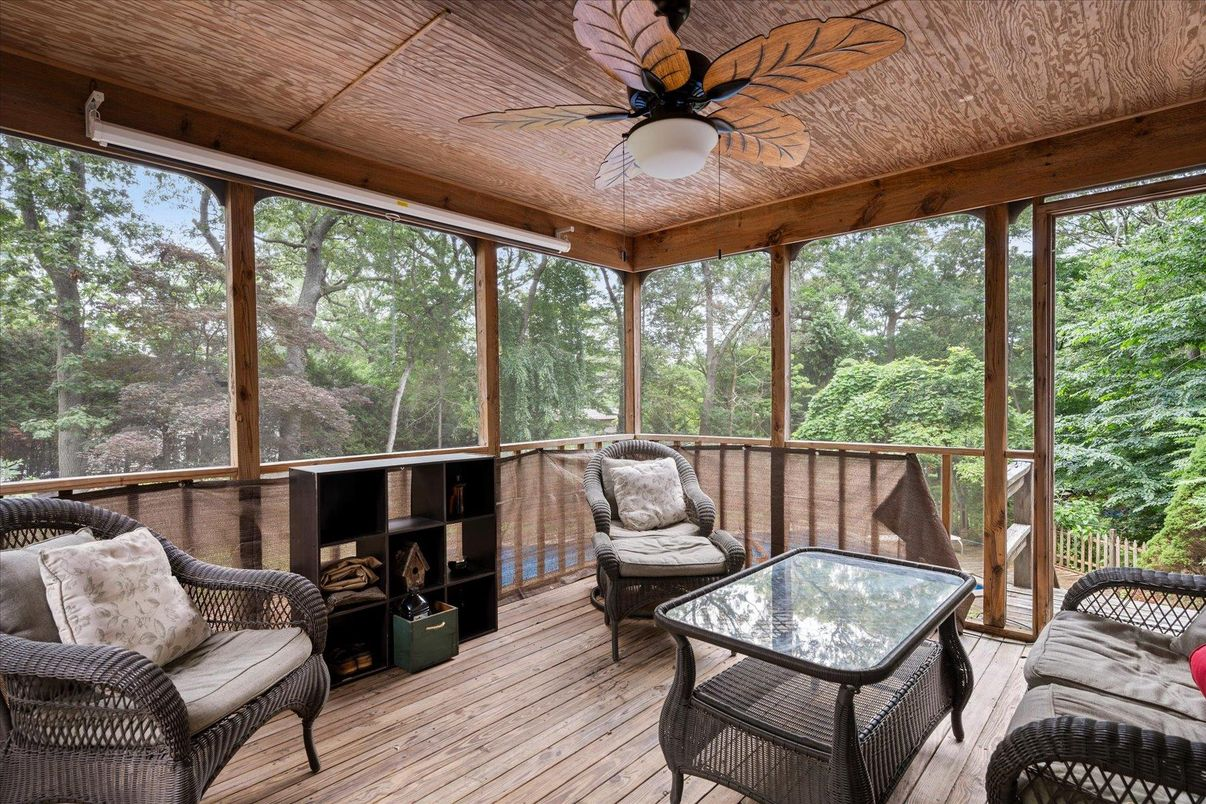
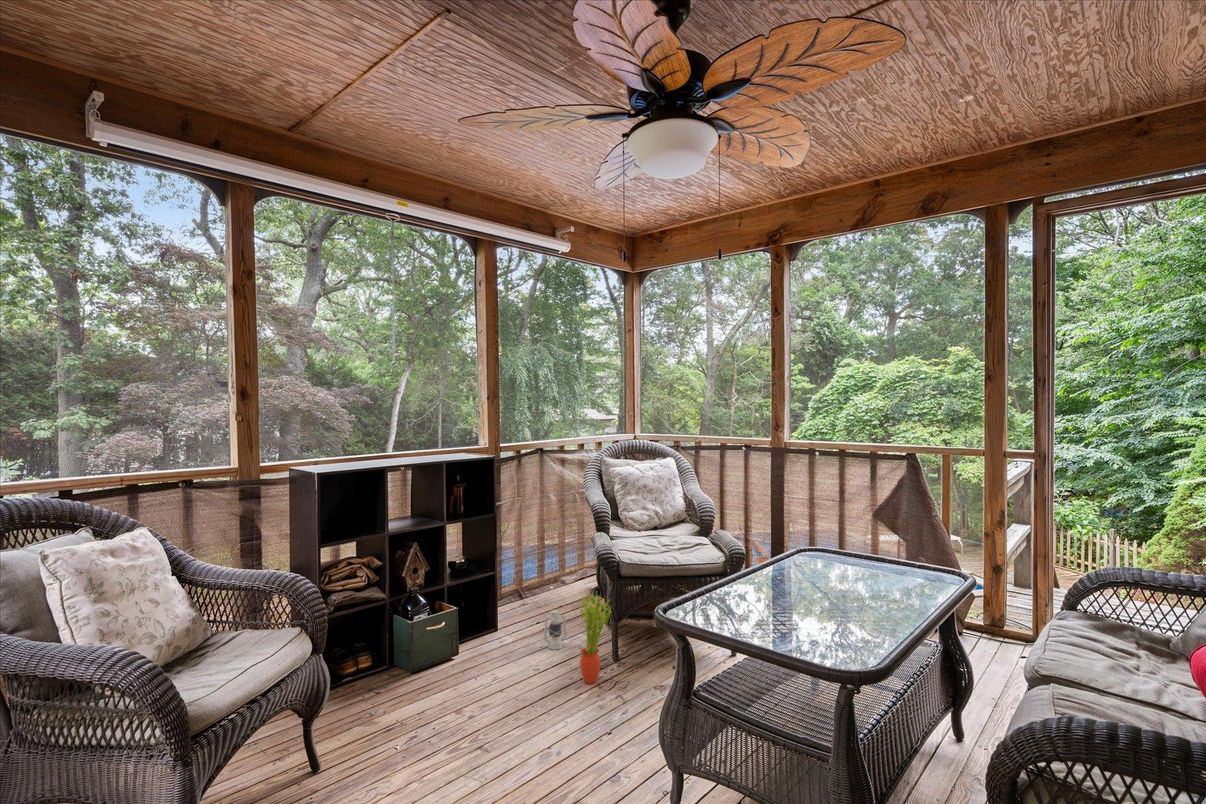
+ lantern [543,592,568,651]
+ potted plant [577,590,613,685]
